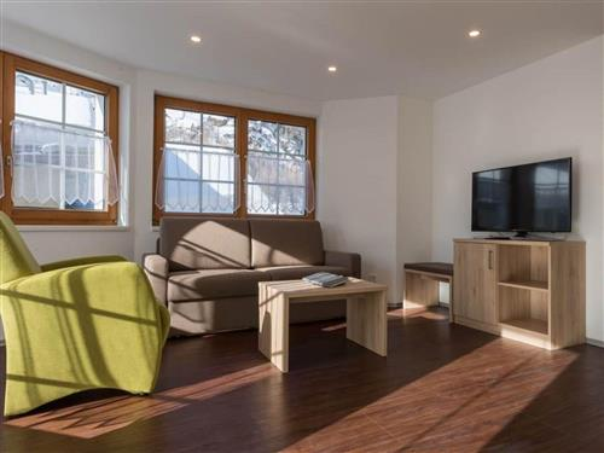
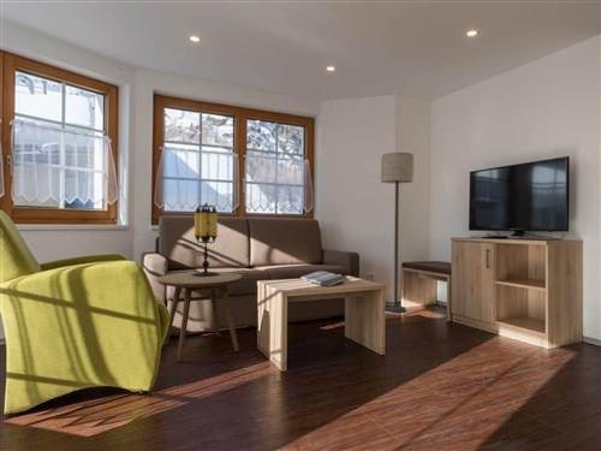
+ side table [155,271,243,363]
+ table lamp [192,201,219,277]
+ lamp [380,152,415,314]
